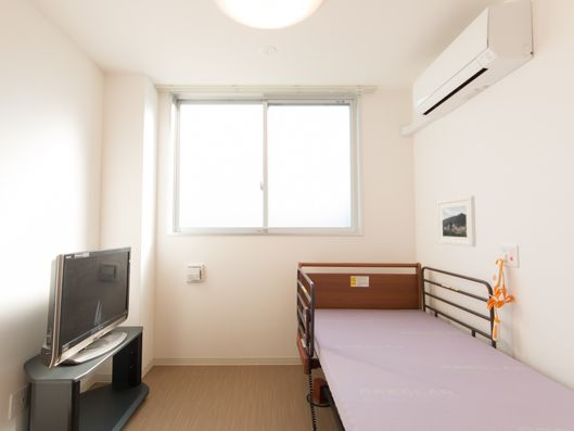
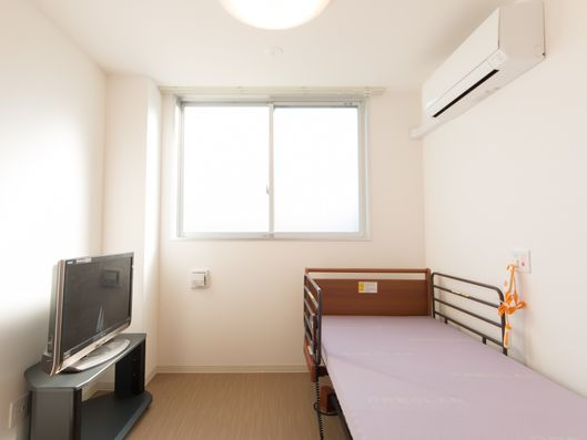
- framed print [436,194,477,248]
